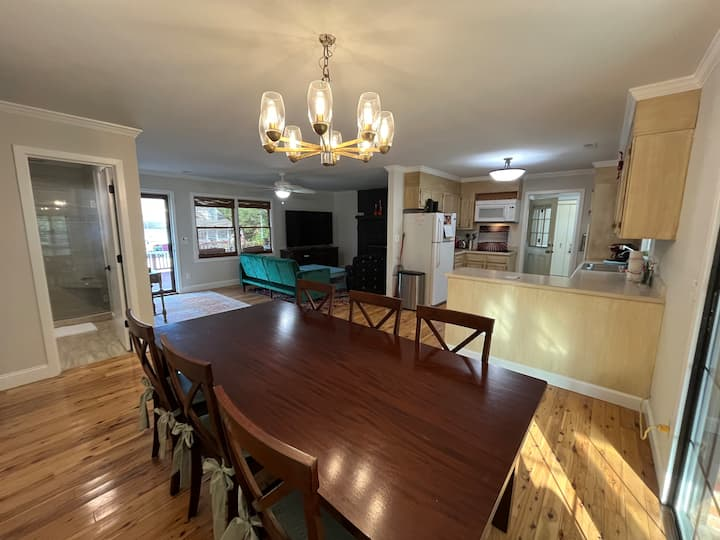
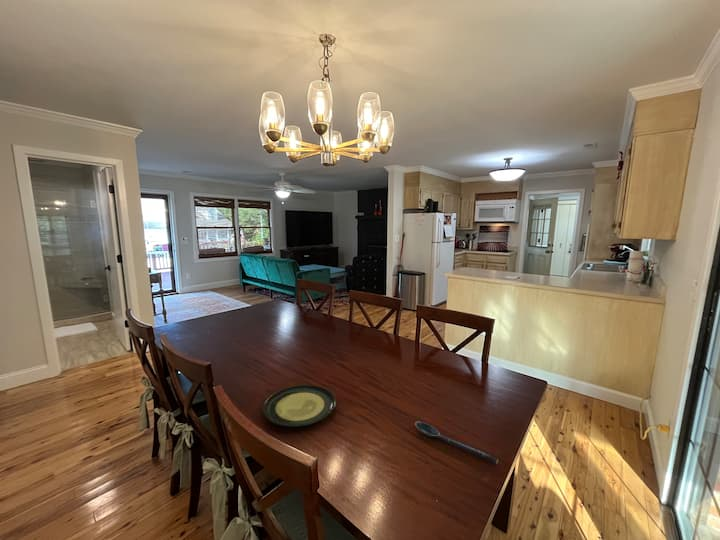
+ spoon [414,421,499,465]
+ plate [262,384,337,428]
